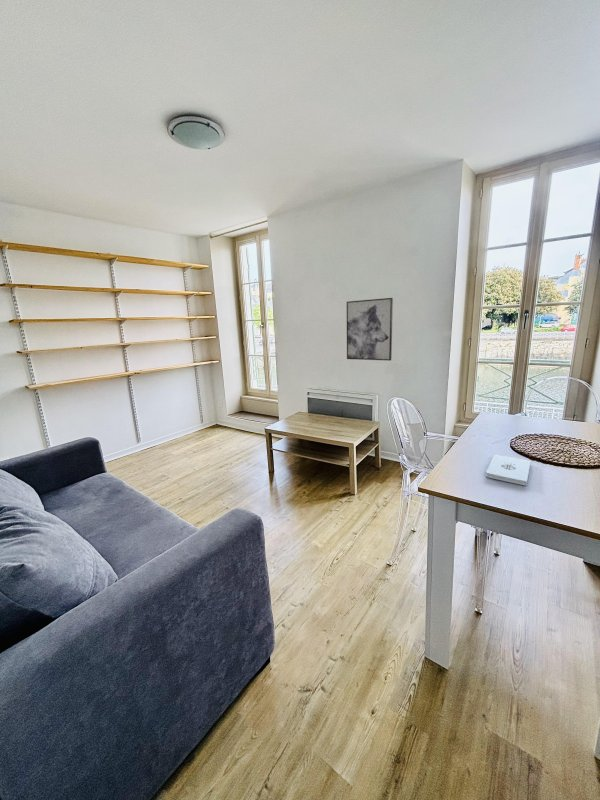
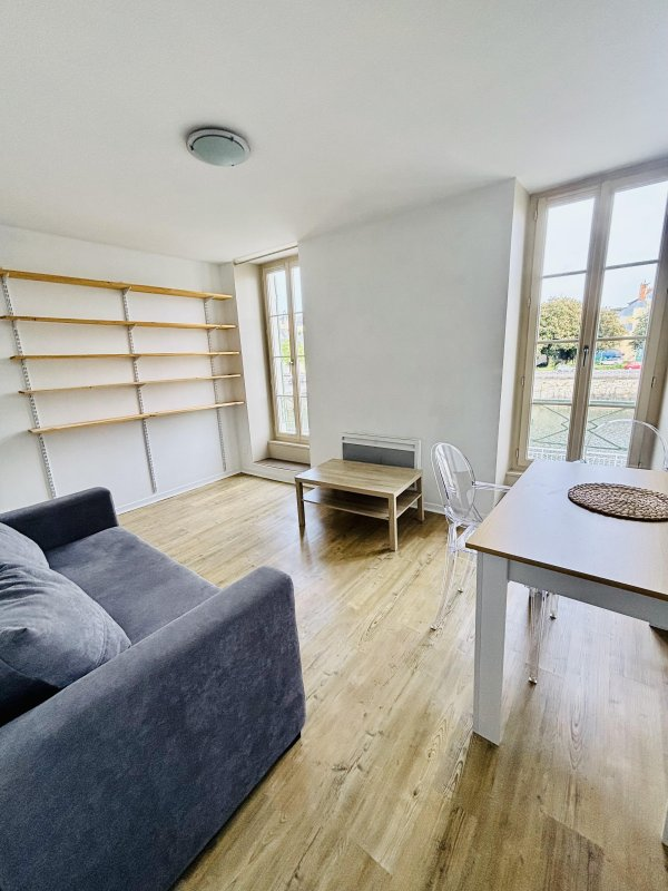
- wall art [346,297,394,361]
- notepad [485,454,532,487]
